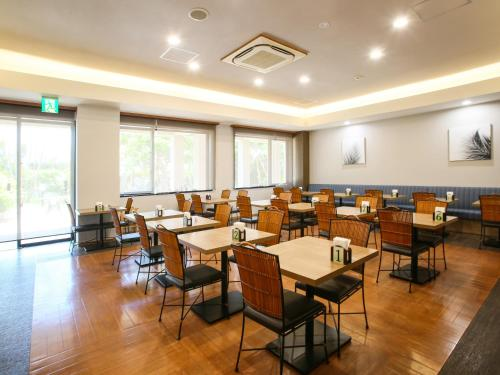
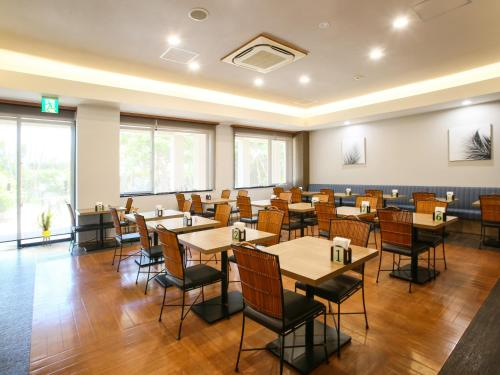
+ house plant [32,206,62,247]
